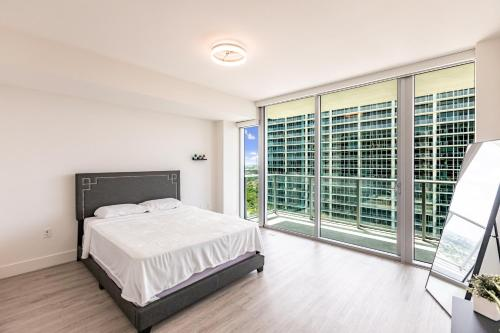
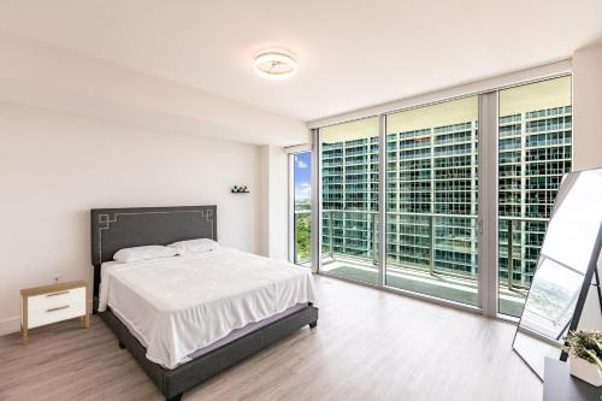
+ nightstand [19,278,90,346]
